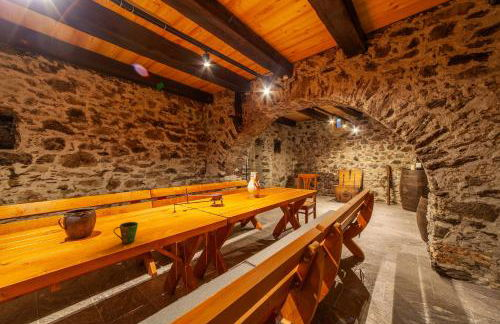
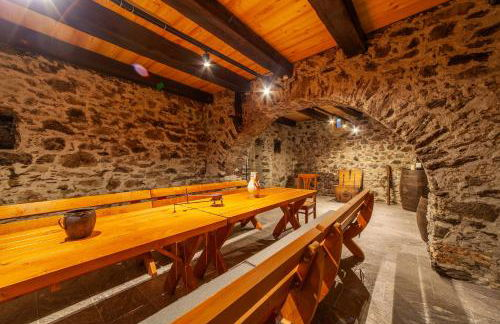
- cup [113,221,139,245]
